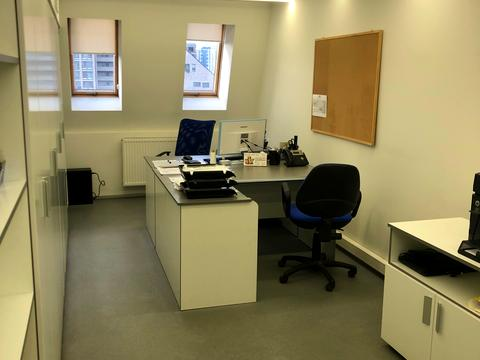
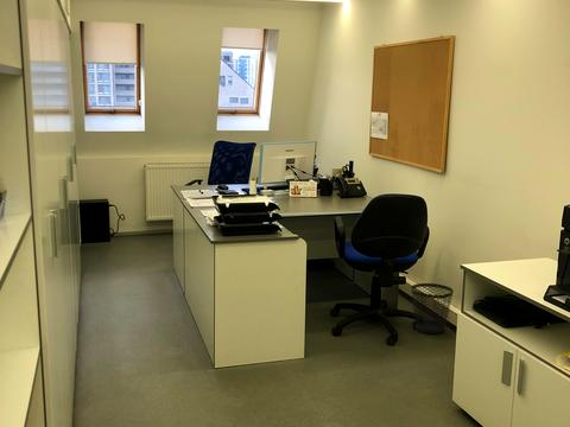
+ wastebasket [411,282,455,334]
